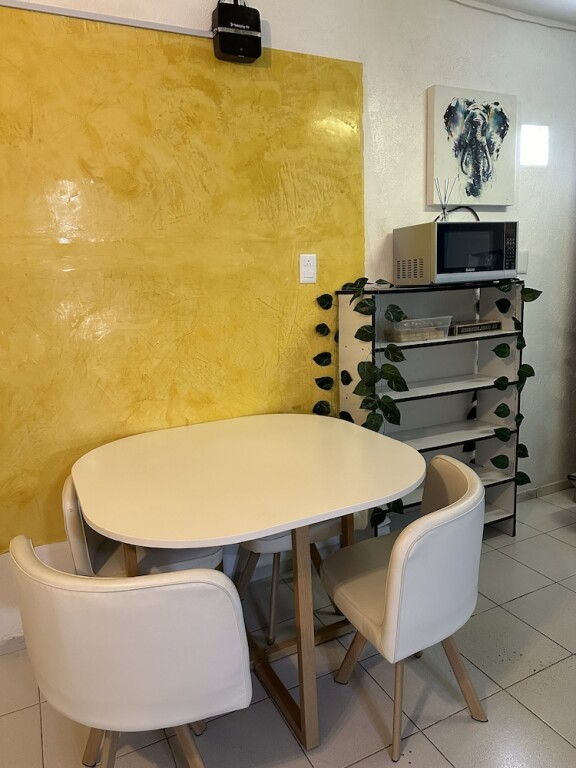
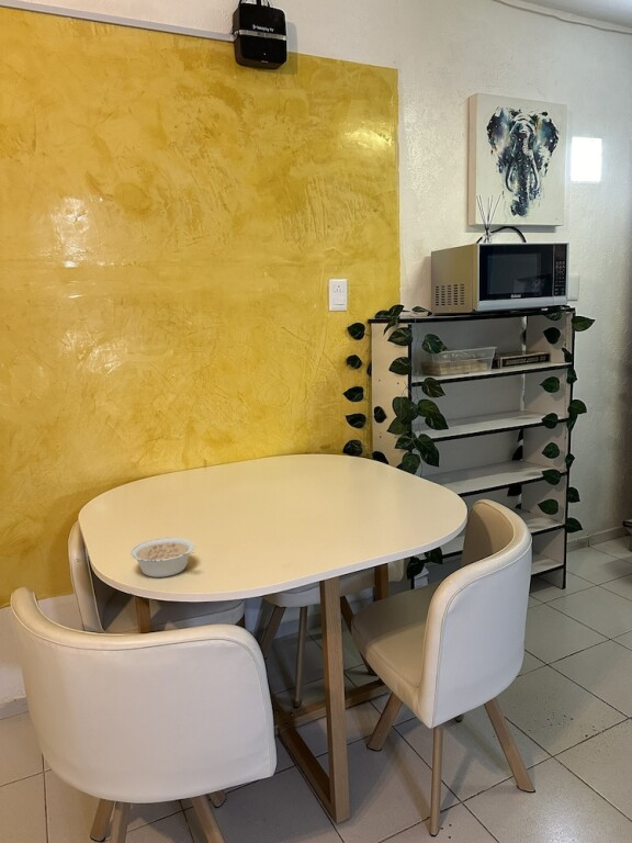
+ legume [129,537,195,578]
